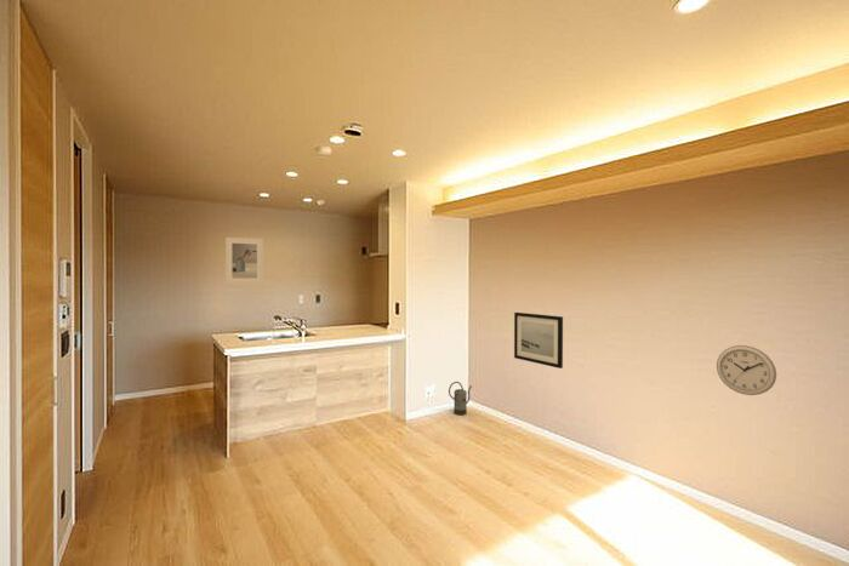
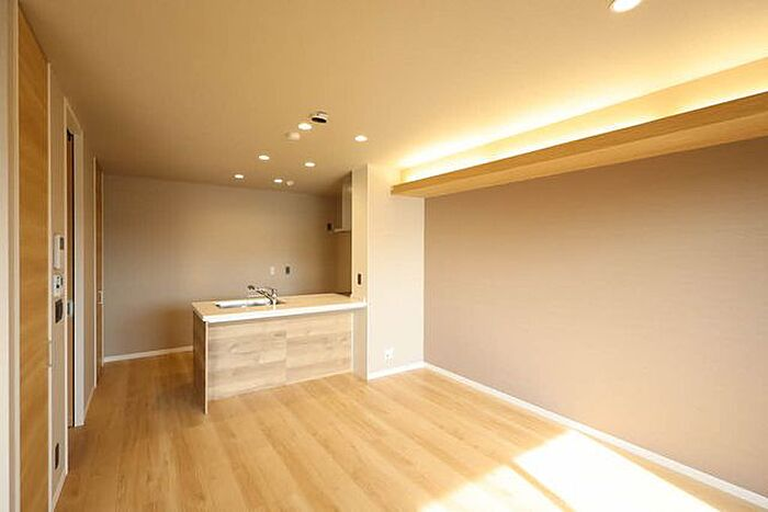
- wall art [513,311,564,370]
- watering can [448,381,473,416]
- wall clock [716,344,777,396]
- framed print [224,236,264,285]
